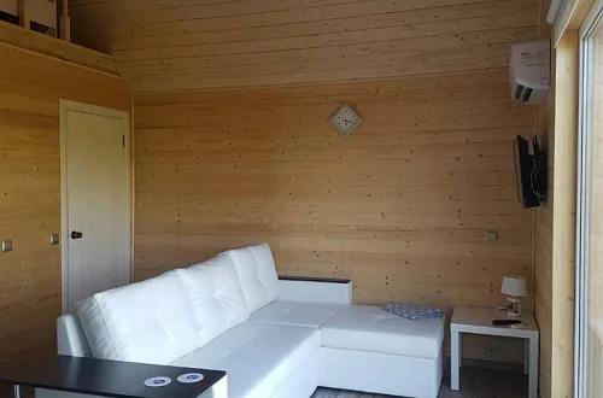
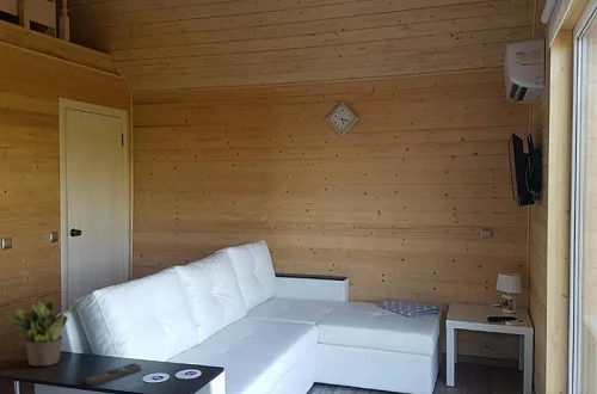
+ remote control [85,363,142,387]
+ potted plant [6,296,73,368]
